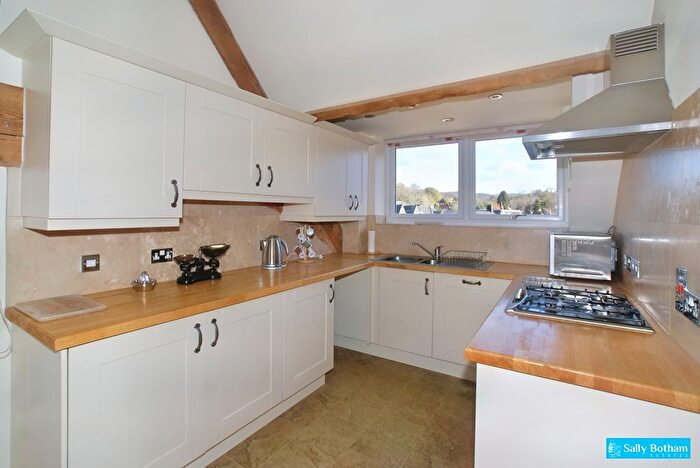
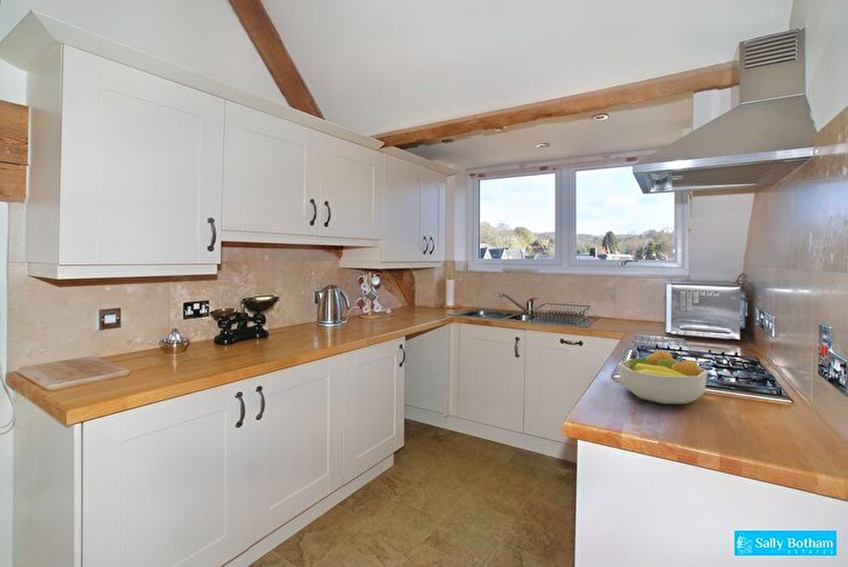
+ fruit bowl [617,349,709,405]
